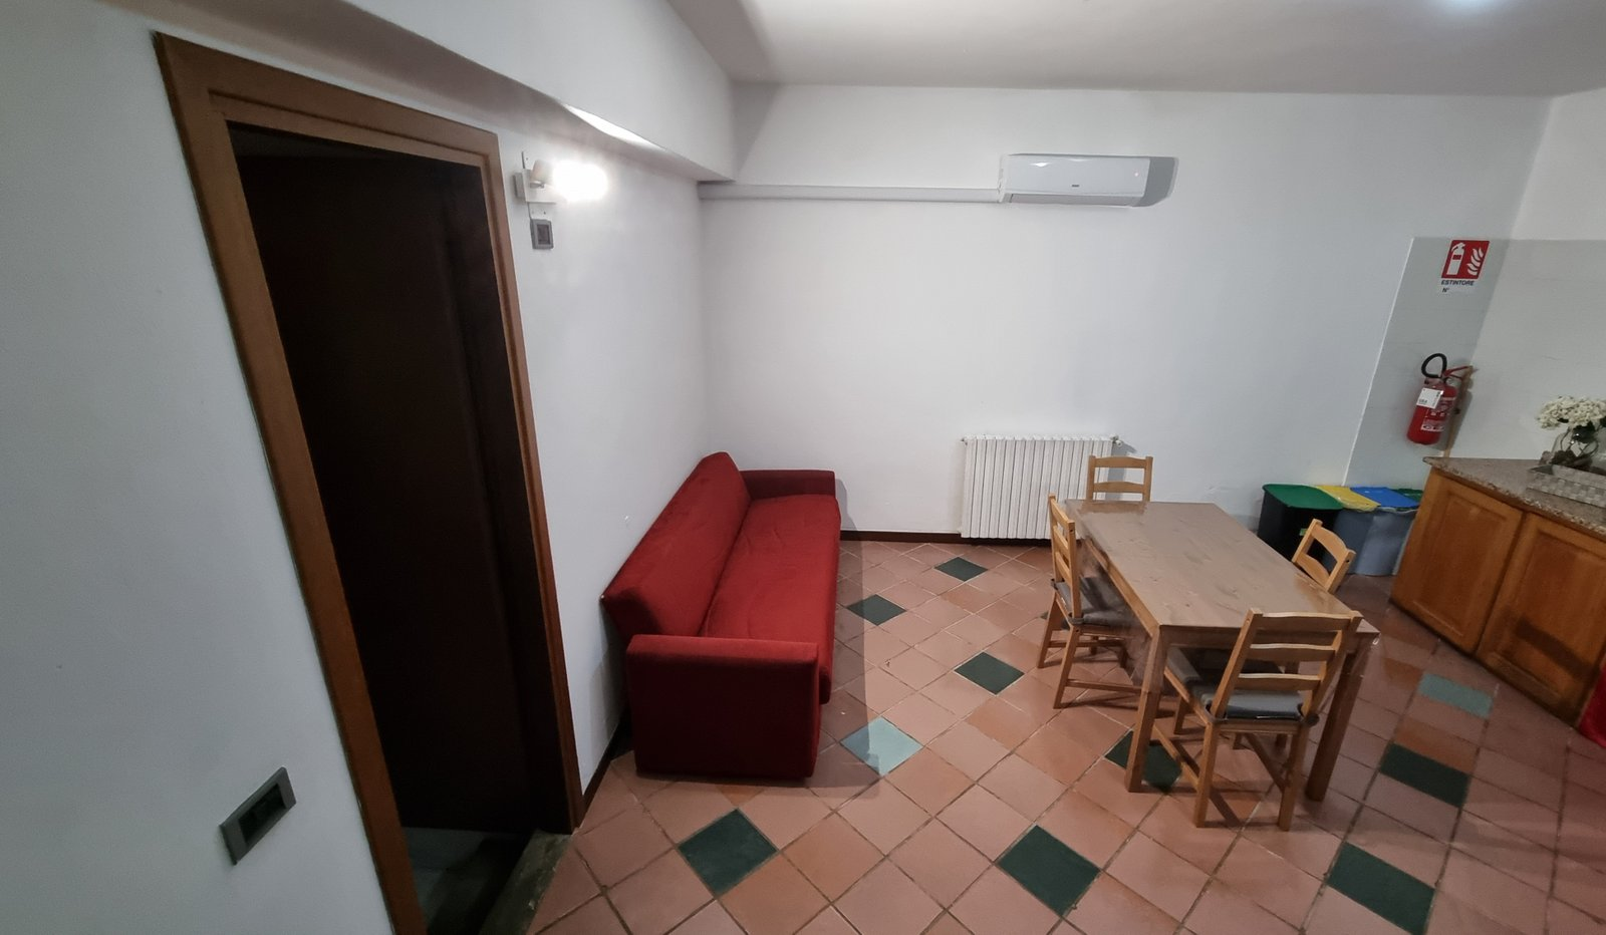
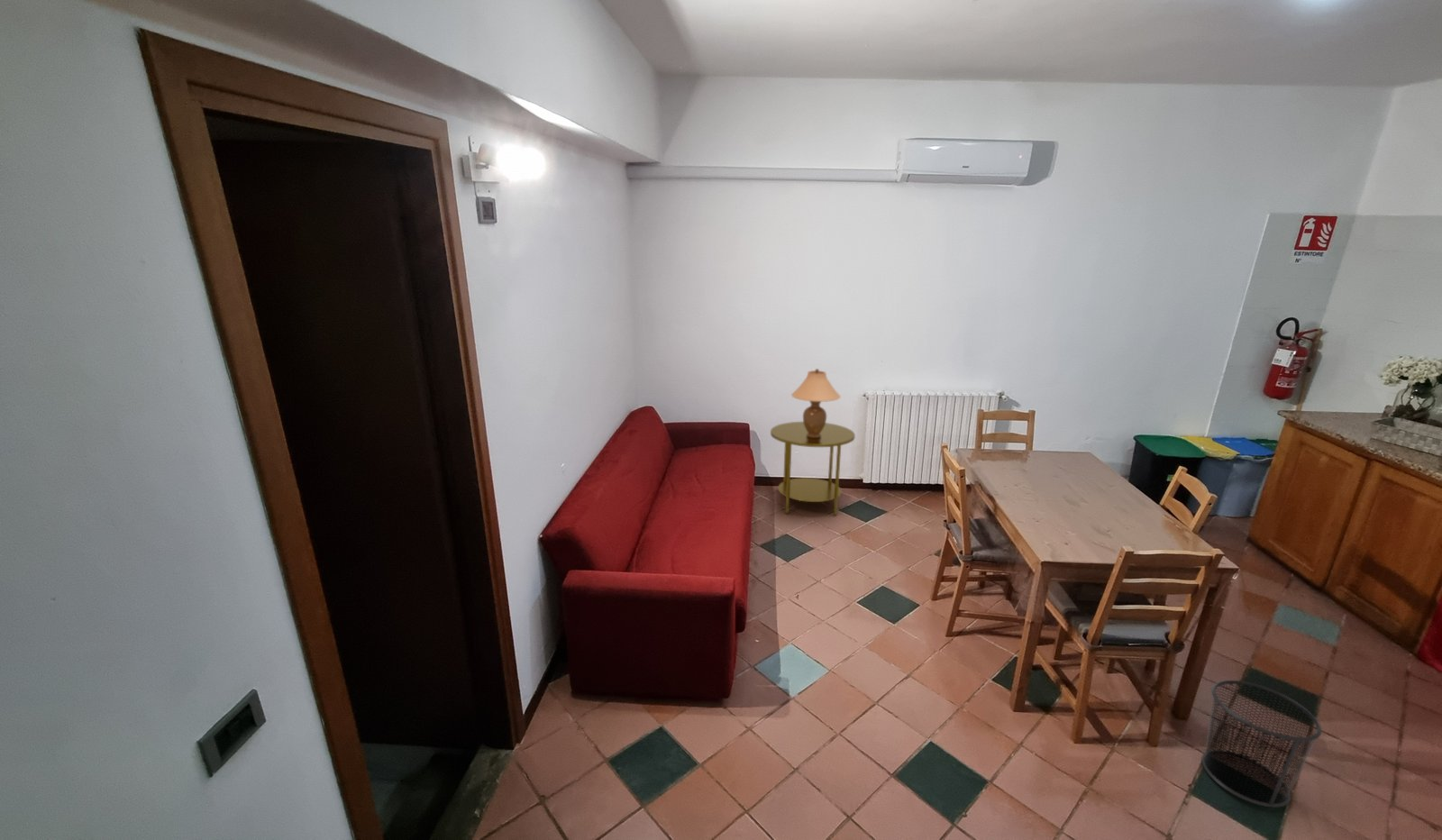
+ waste bin [1200,680,1323,808]
+ table lamp [790,368,842,438]
+ side table [770,421,856,516]
